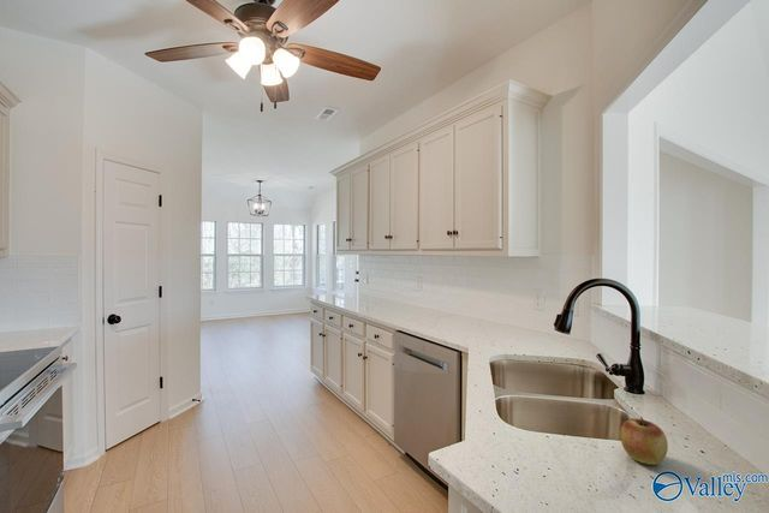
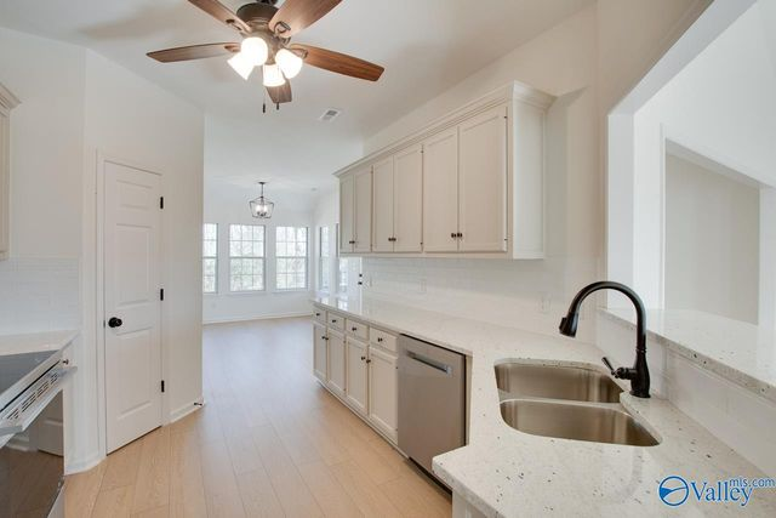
- apple [619,416,669,466]
